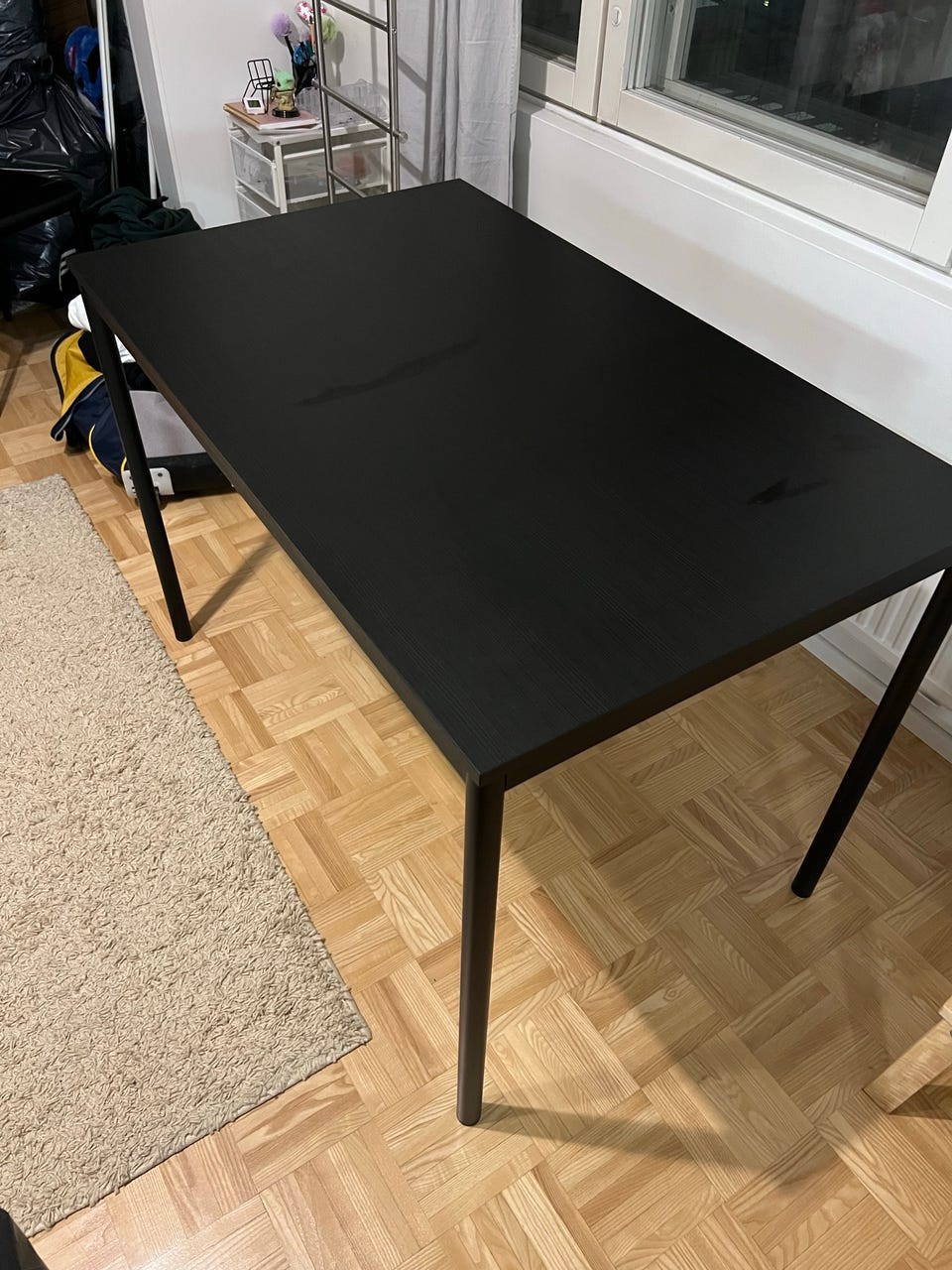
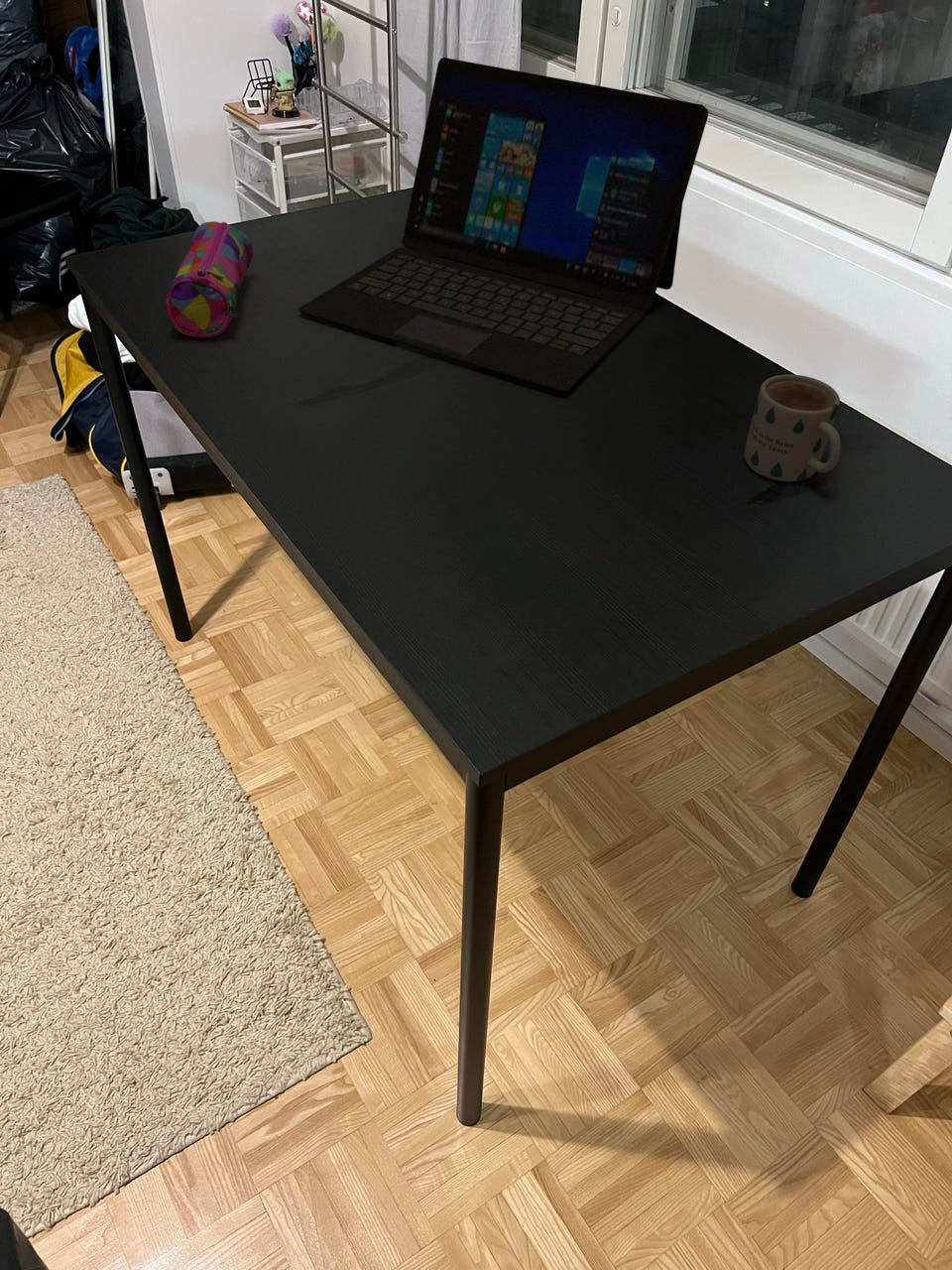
+ mug [744,373,841,482]
+ laptop [297,57,709,393]
+ pencil case [166,220,254,338]
